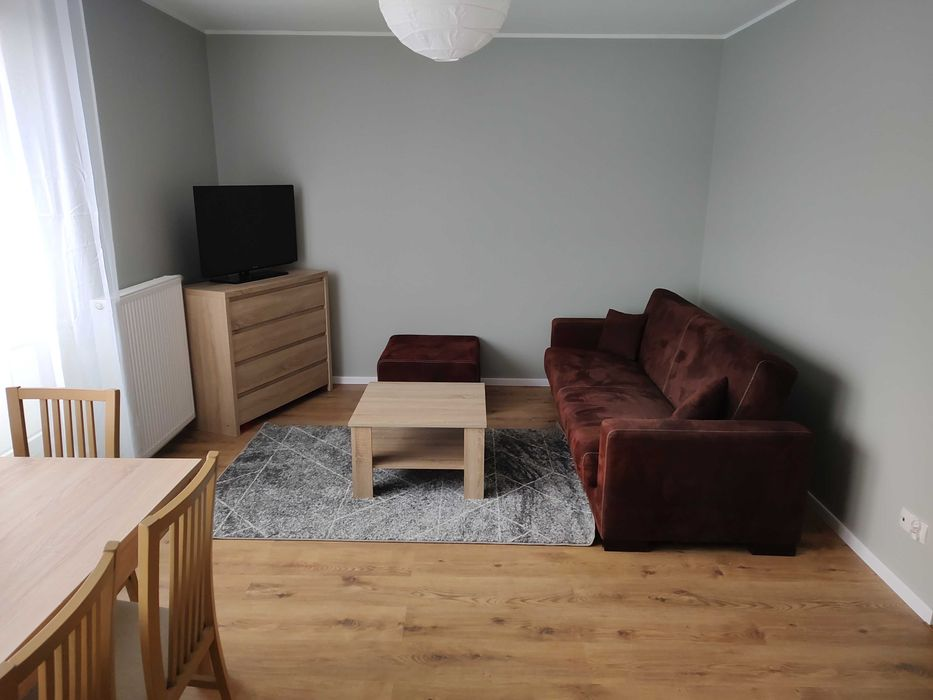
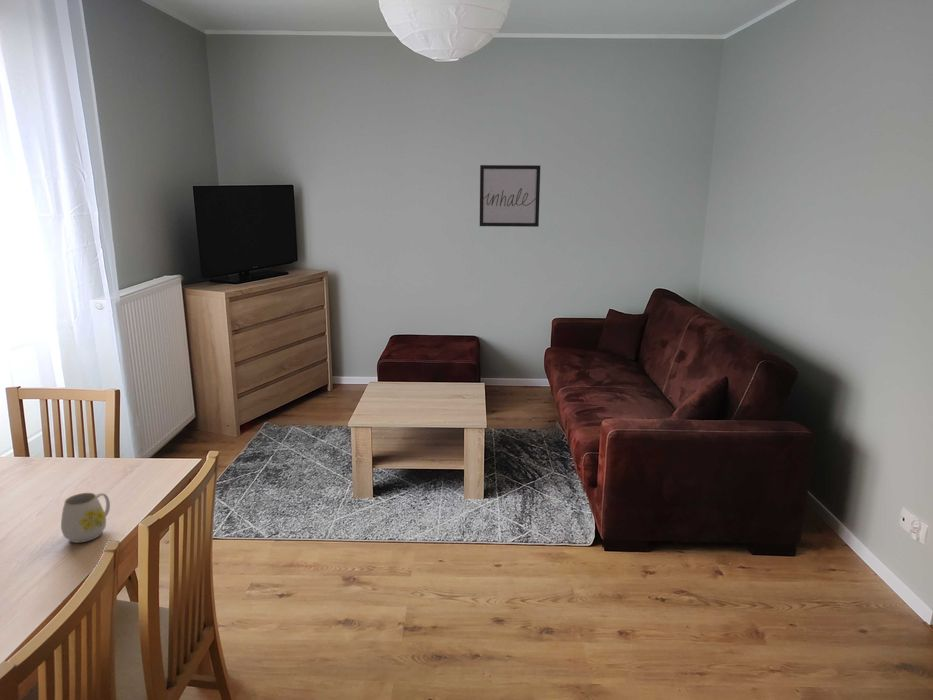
+ mug [60,492,111,544]
+ wall art [479,164,541,228]
